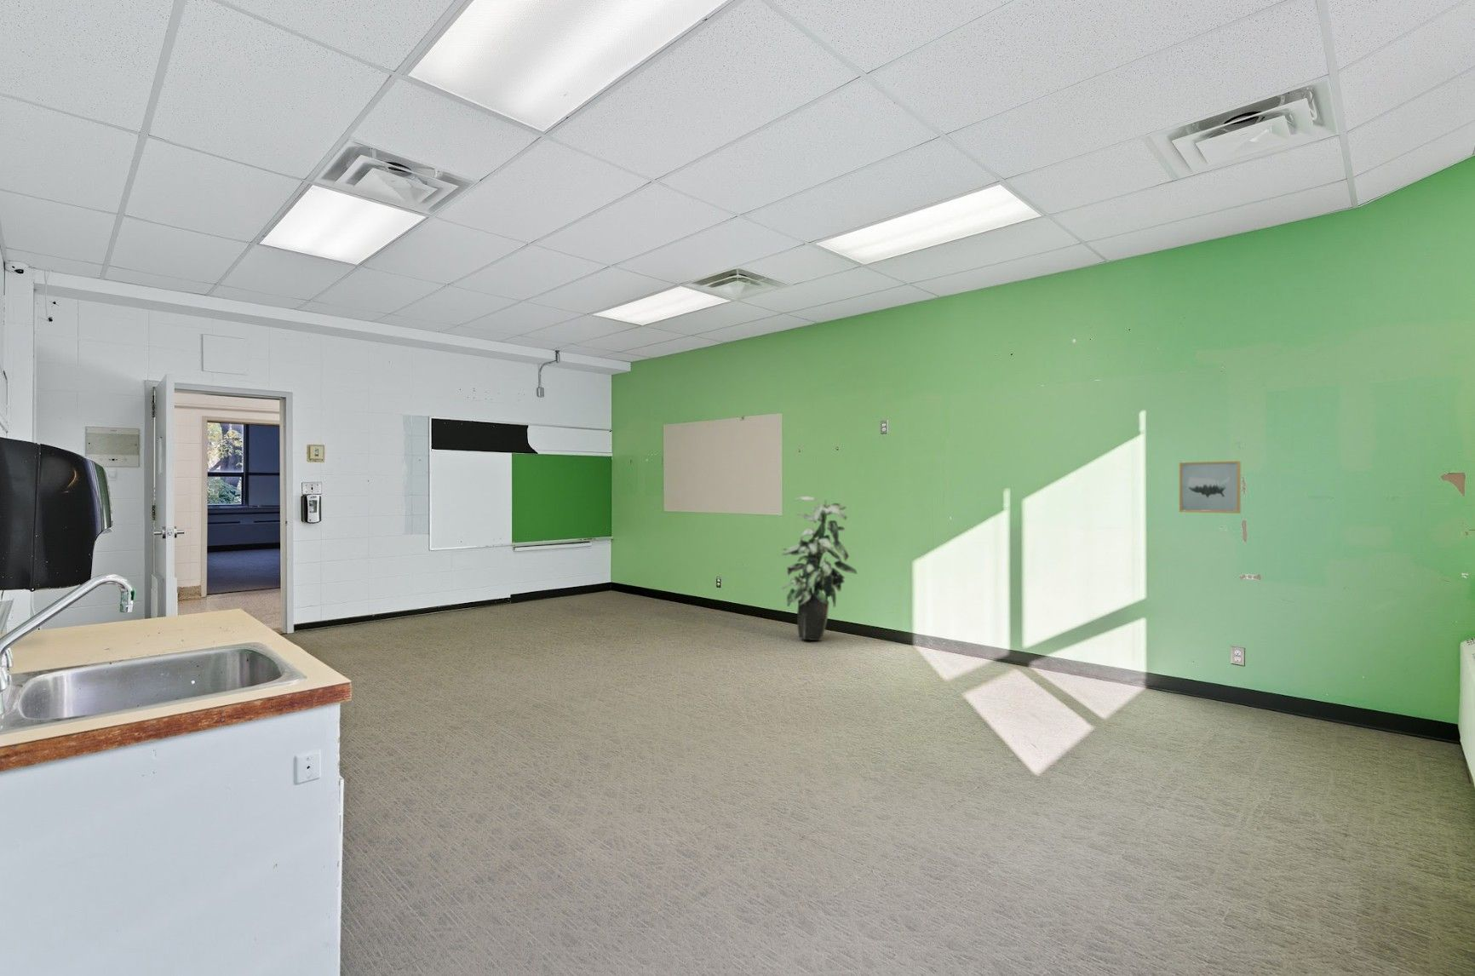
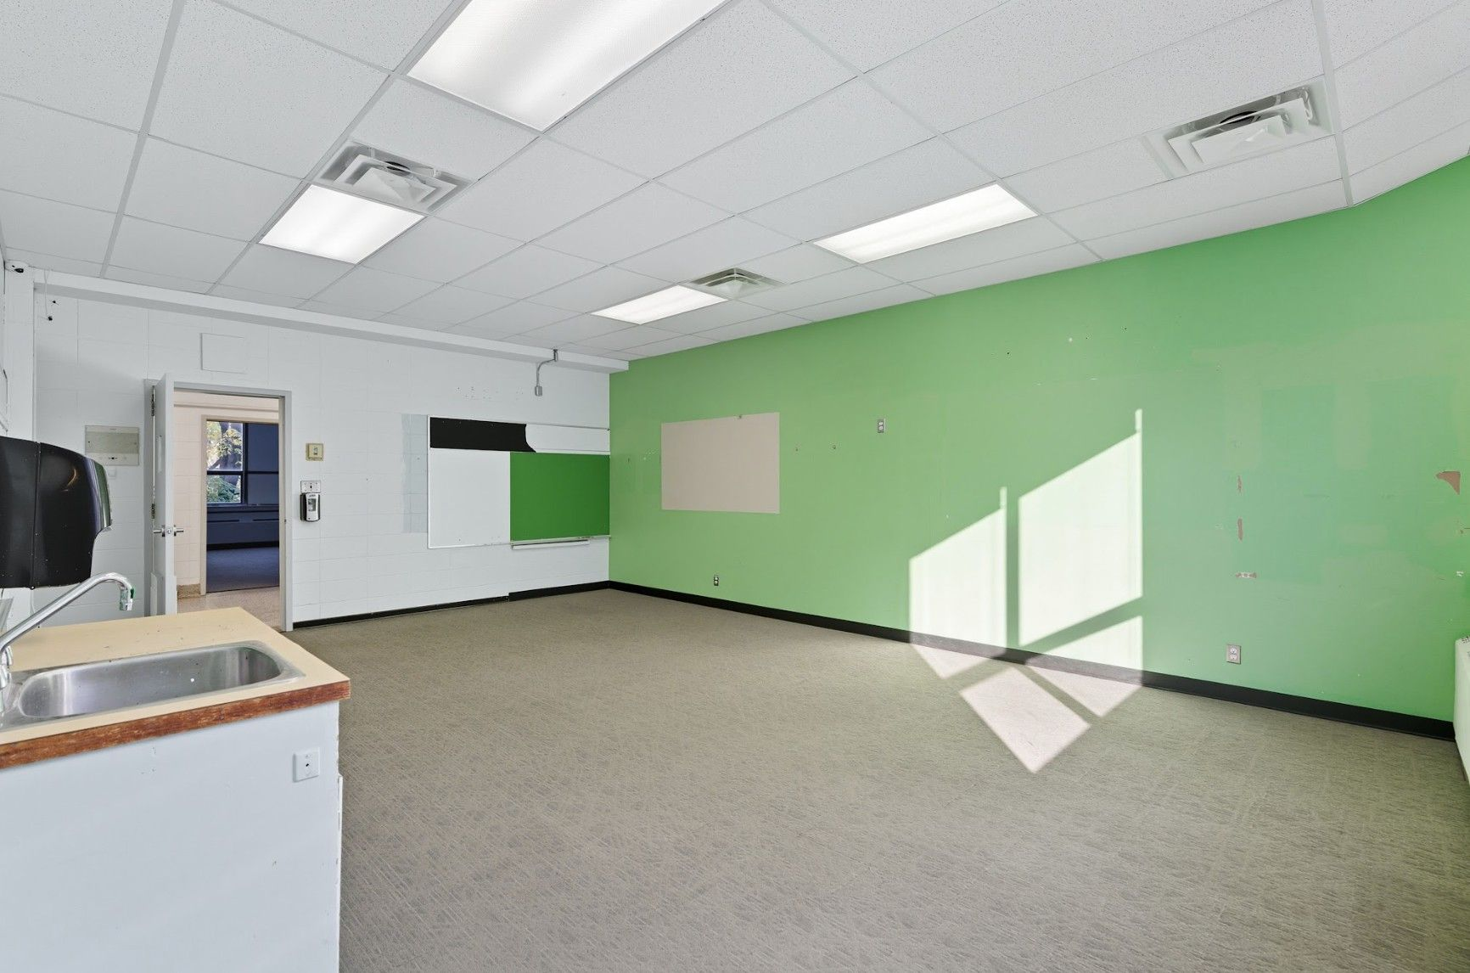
- indoor plant [781,496,857,643]
- wall art [1179,461,1242,514]
